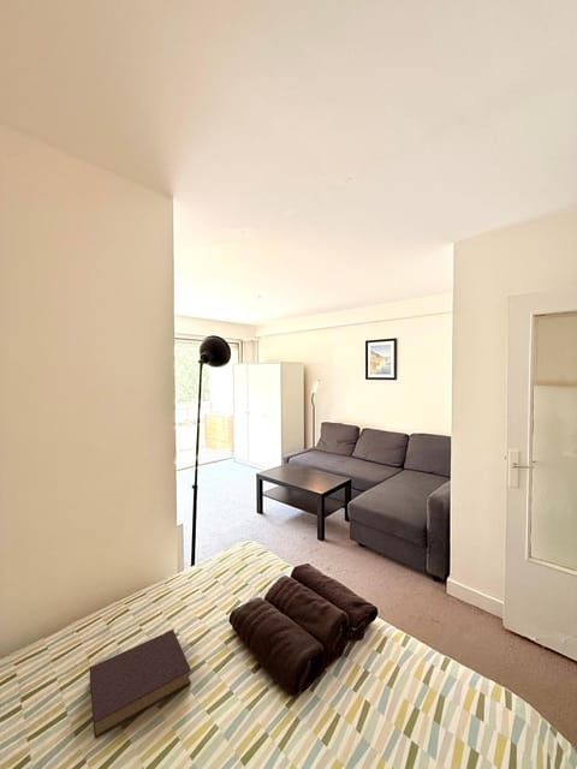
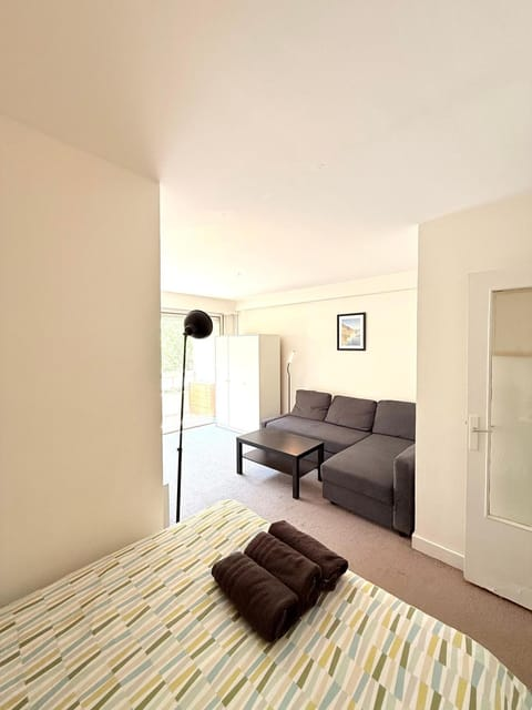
- book [89,628,192,740]
